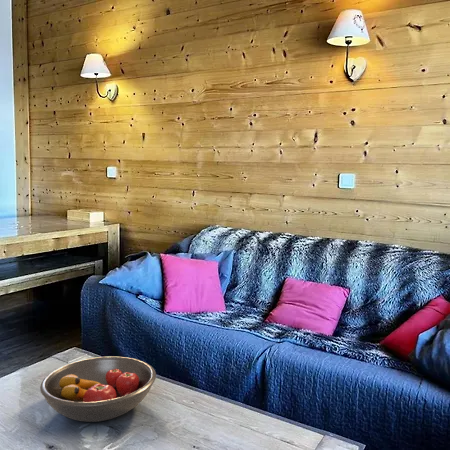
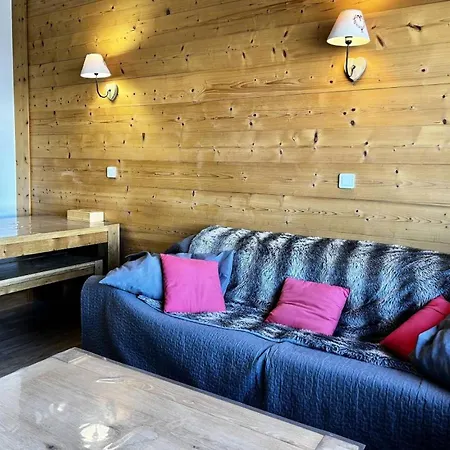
- fruit bowl [39,356,157,423]
